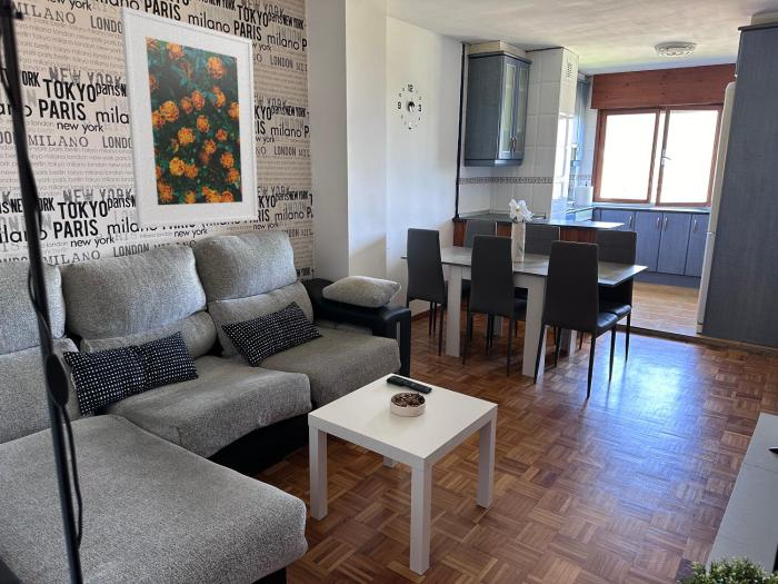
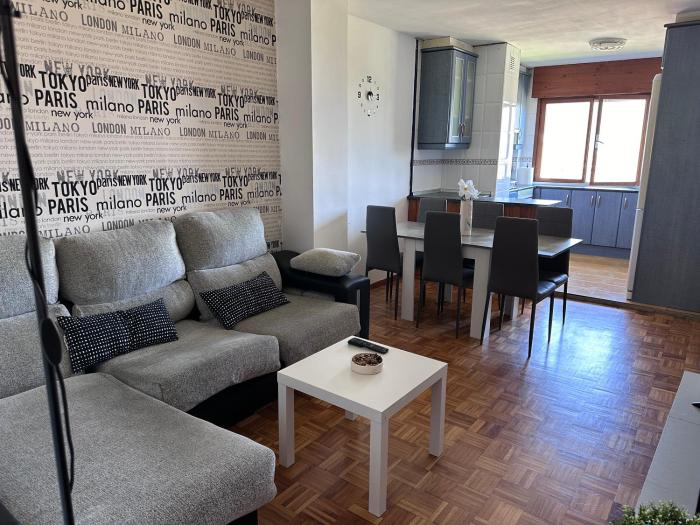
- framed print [119,6,259,229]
